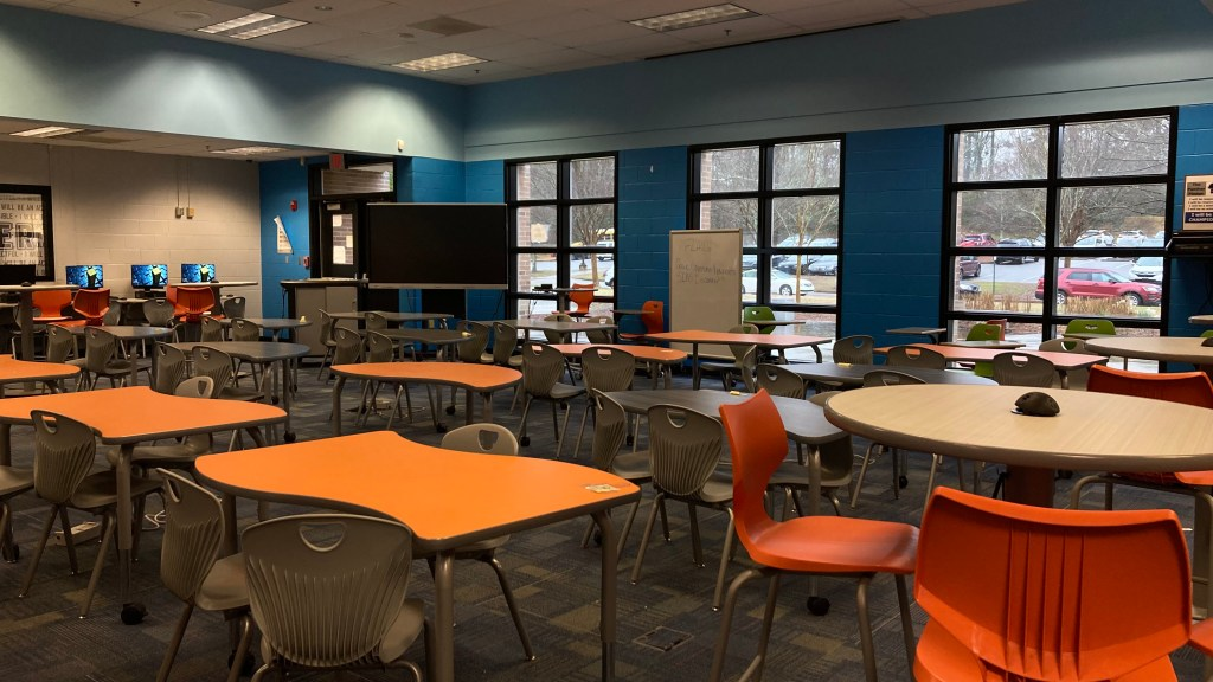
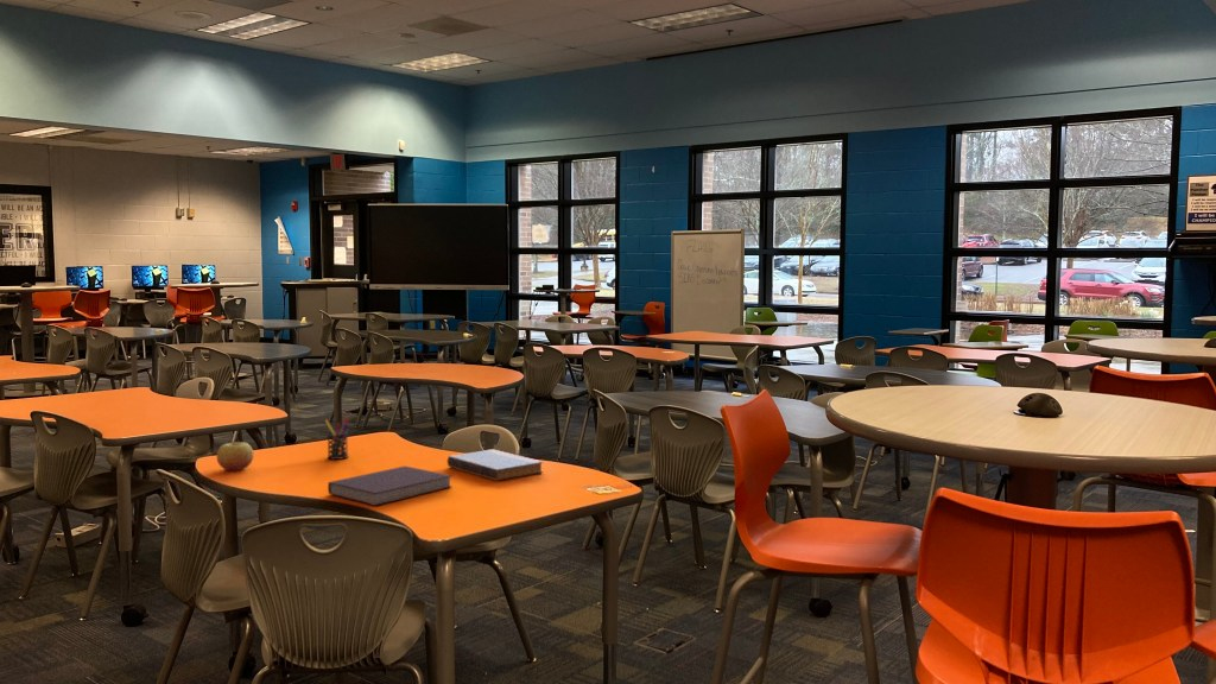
+ pen holder [324,416,349,461]
+ notebook [327,466,454,507]
+ book [446,448,544,482]
+ apple [216,441,255,471]
